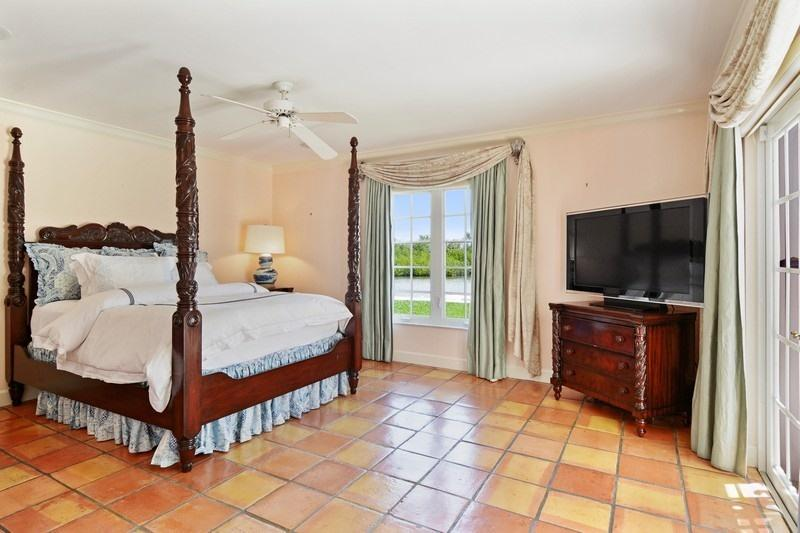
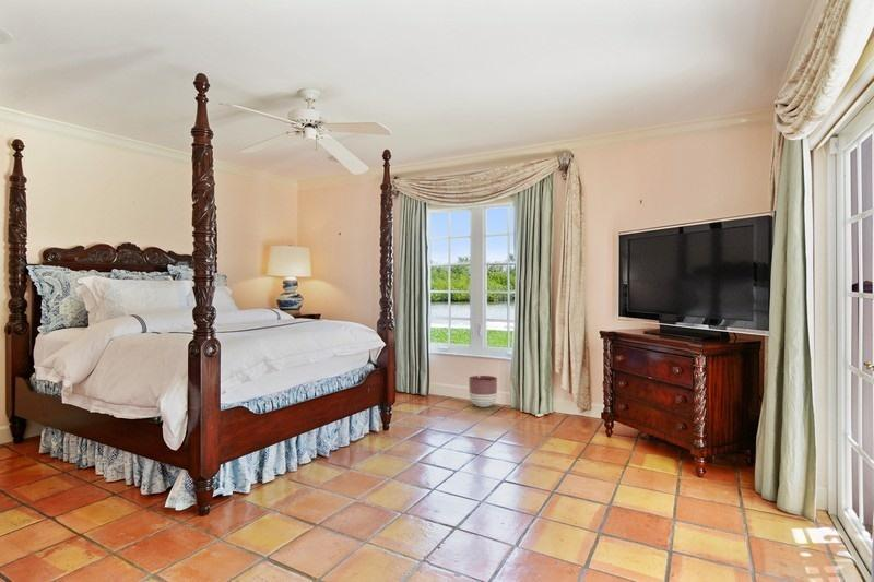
+ planter [468,375,498,408]
